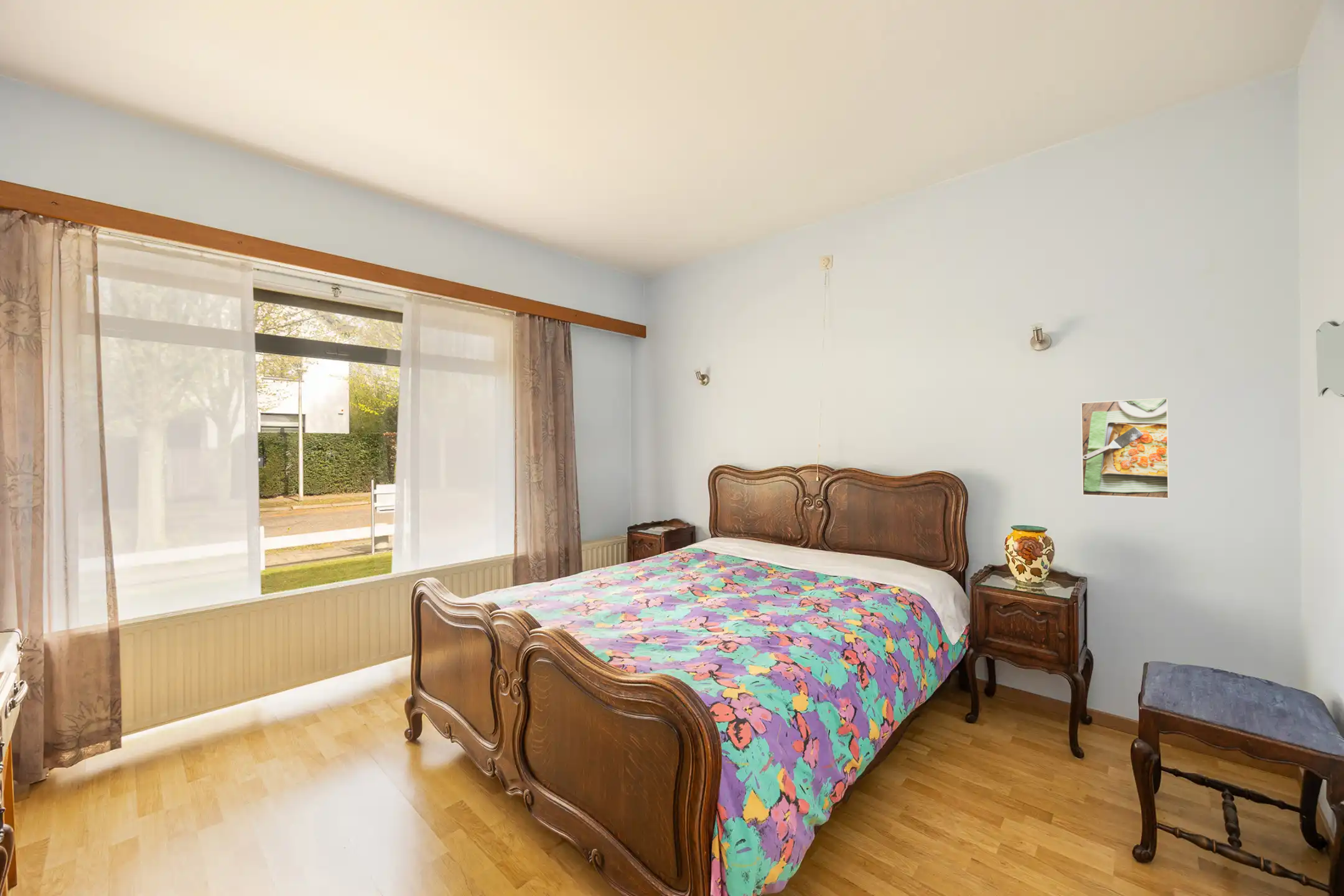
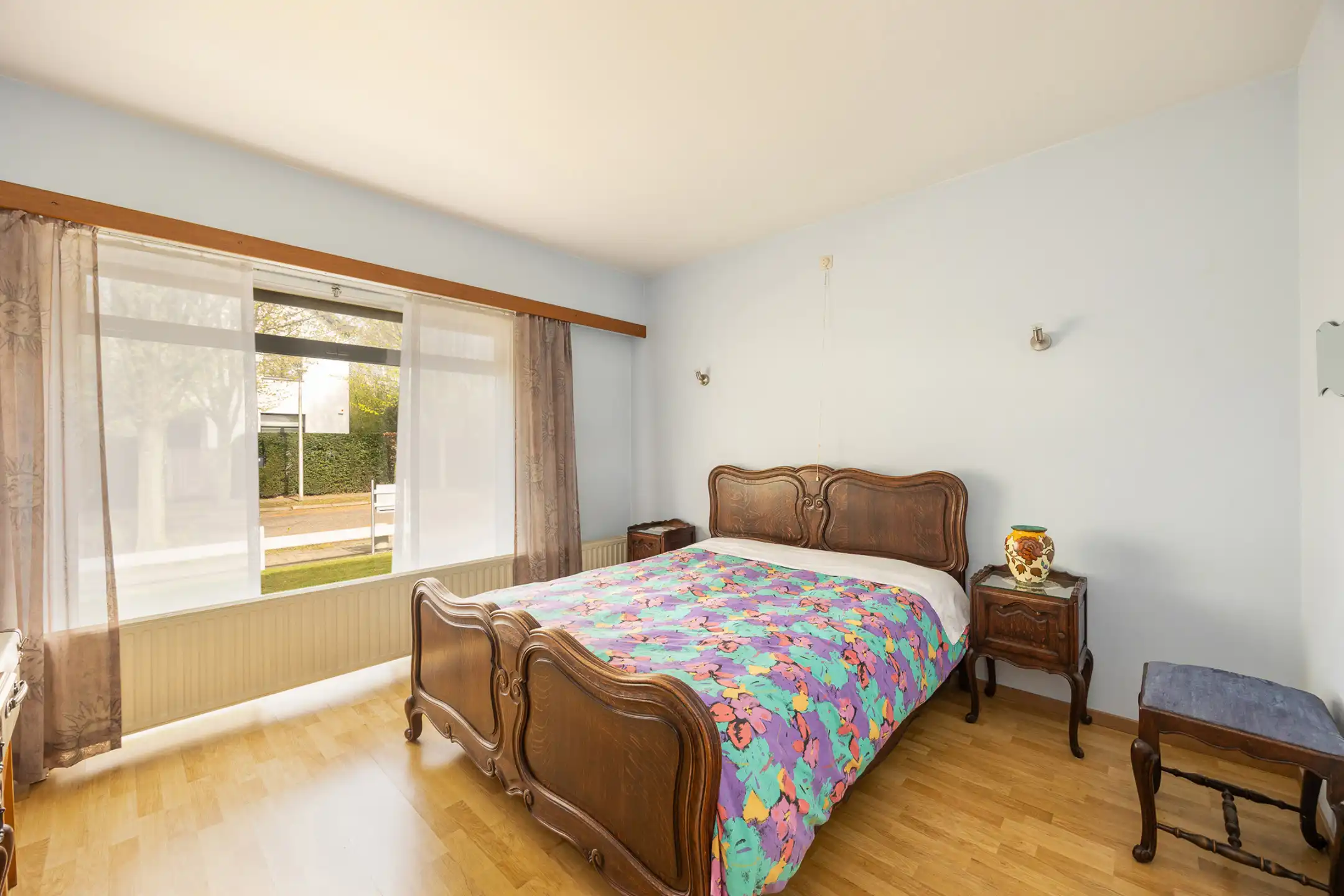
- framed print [1080,397,1170,500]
